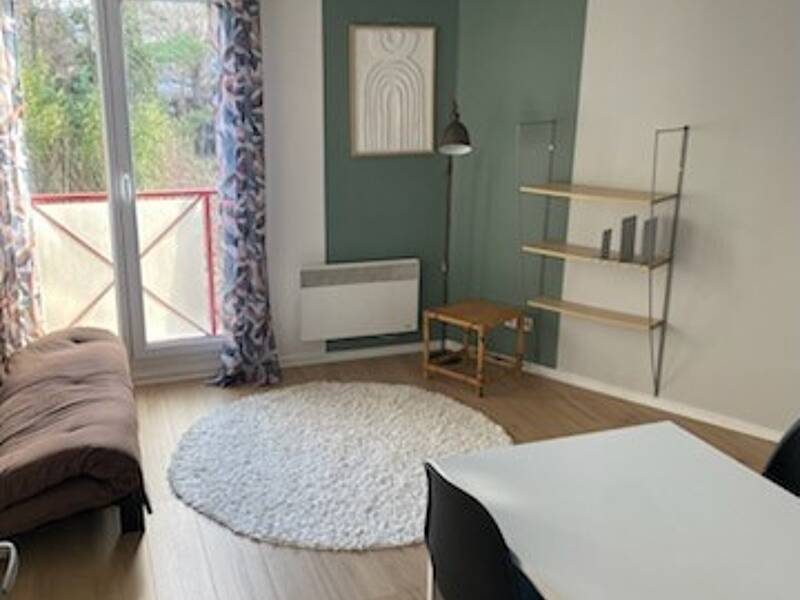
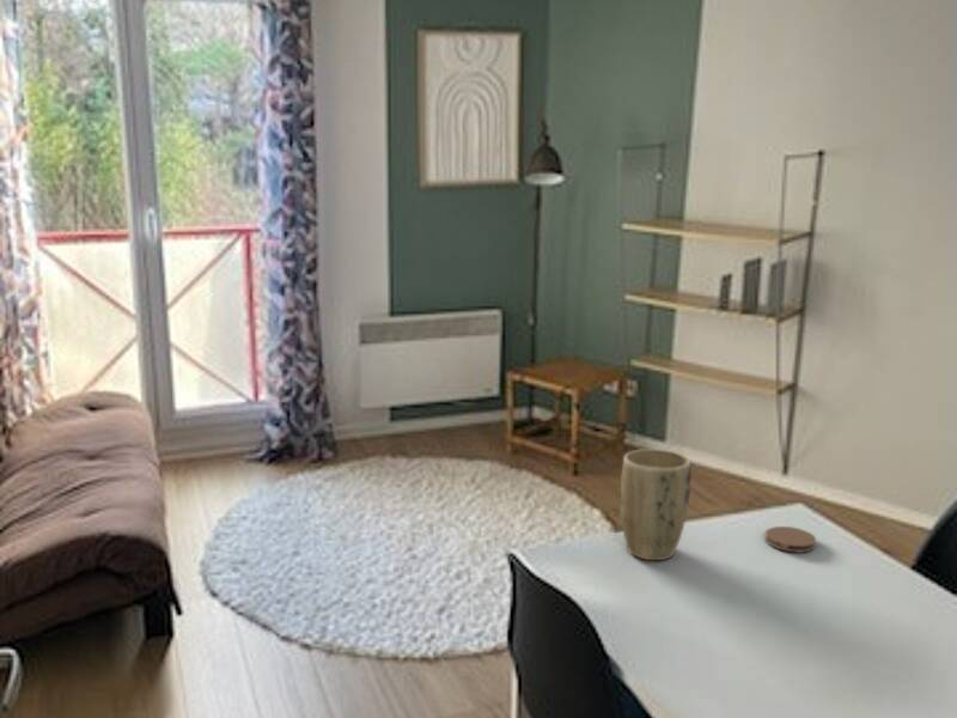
+ coaster [764,525,817,553]
+ plant pot [620,448,693,561]
